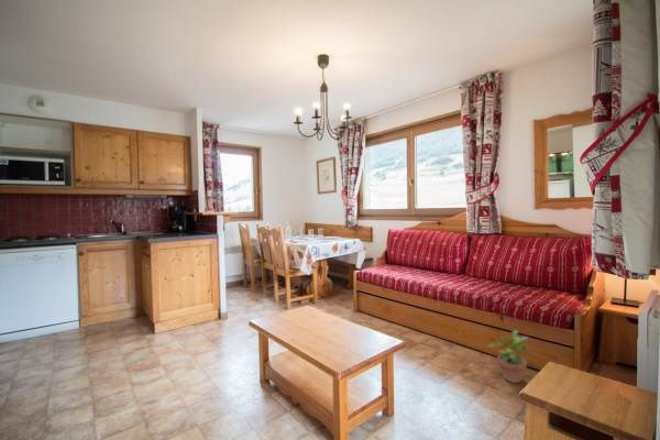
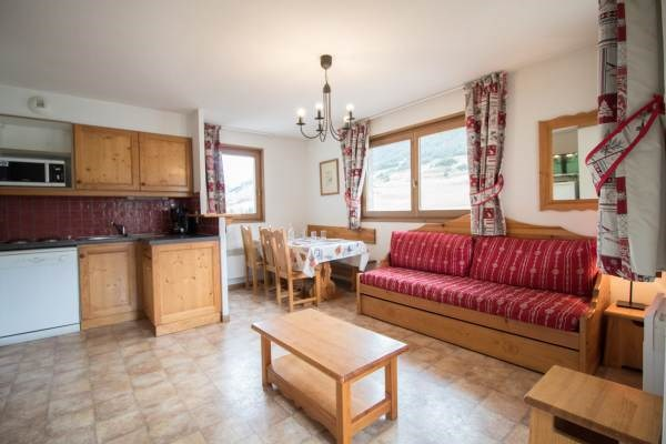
- potted plant [486,329,530,384]
